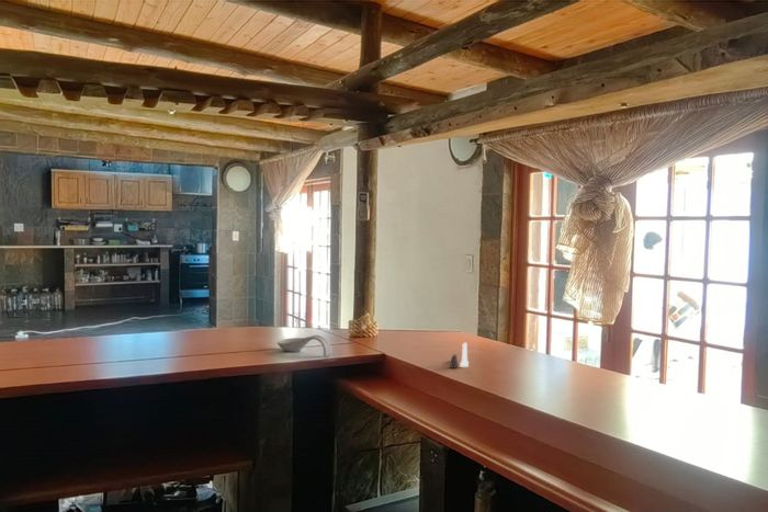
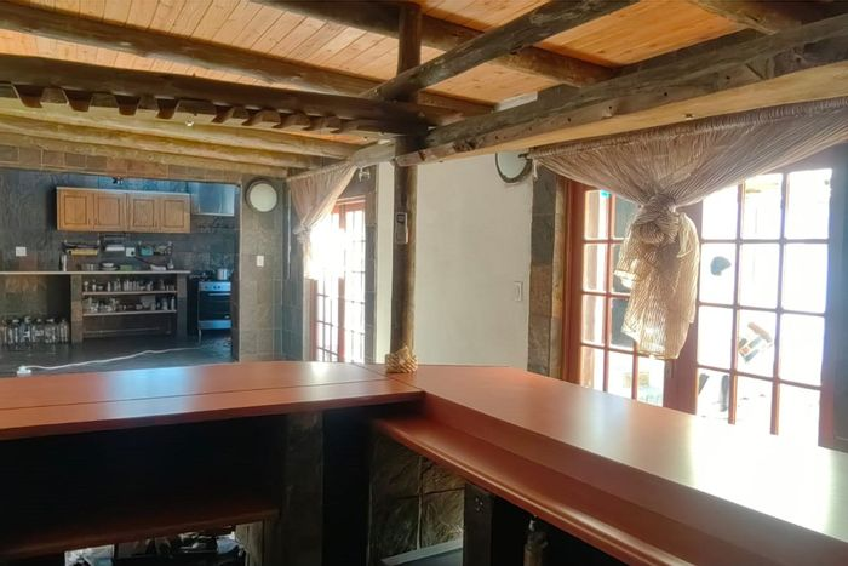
- spoon rest [275,334,334,357]
- salt and pepper shaker set [449,341,470,369]
